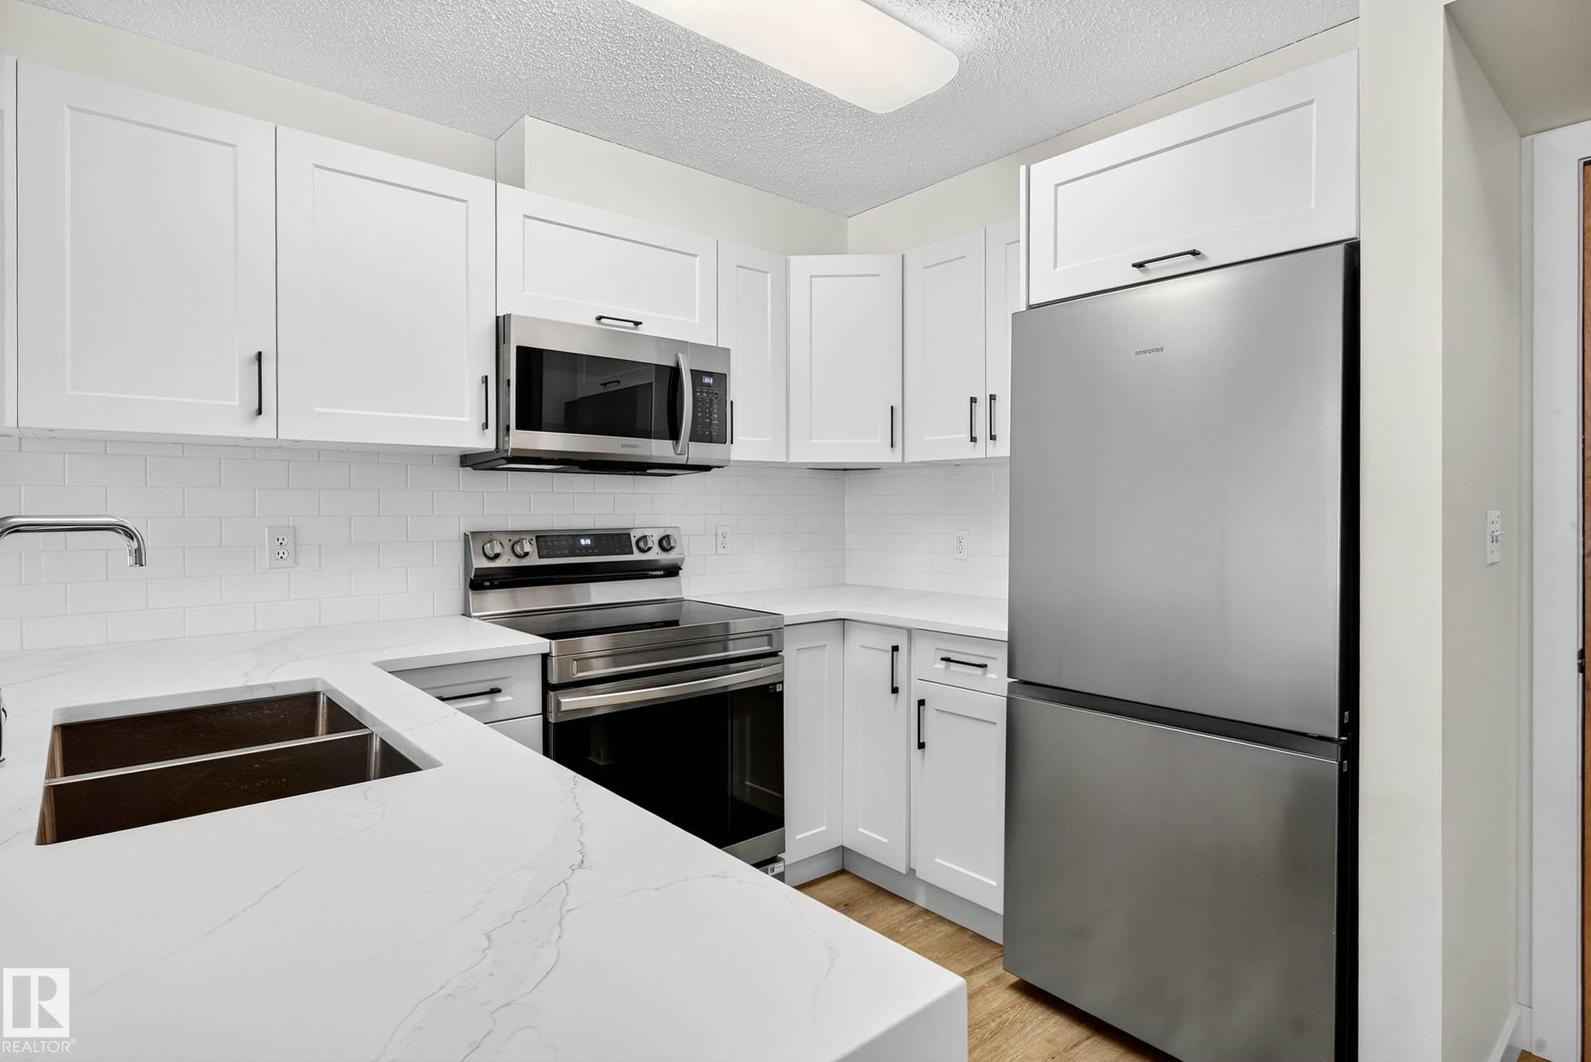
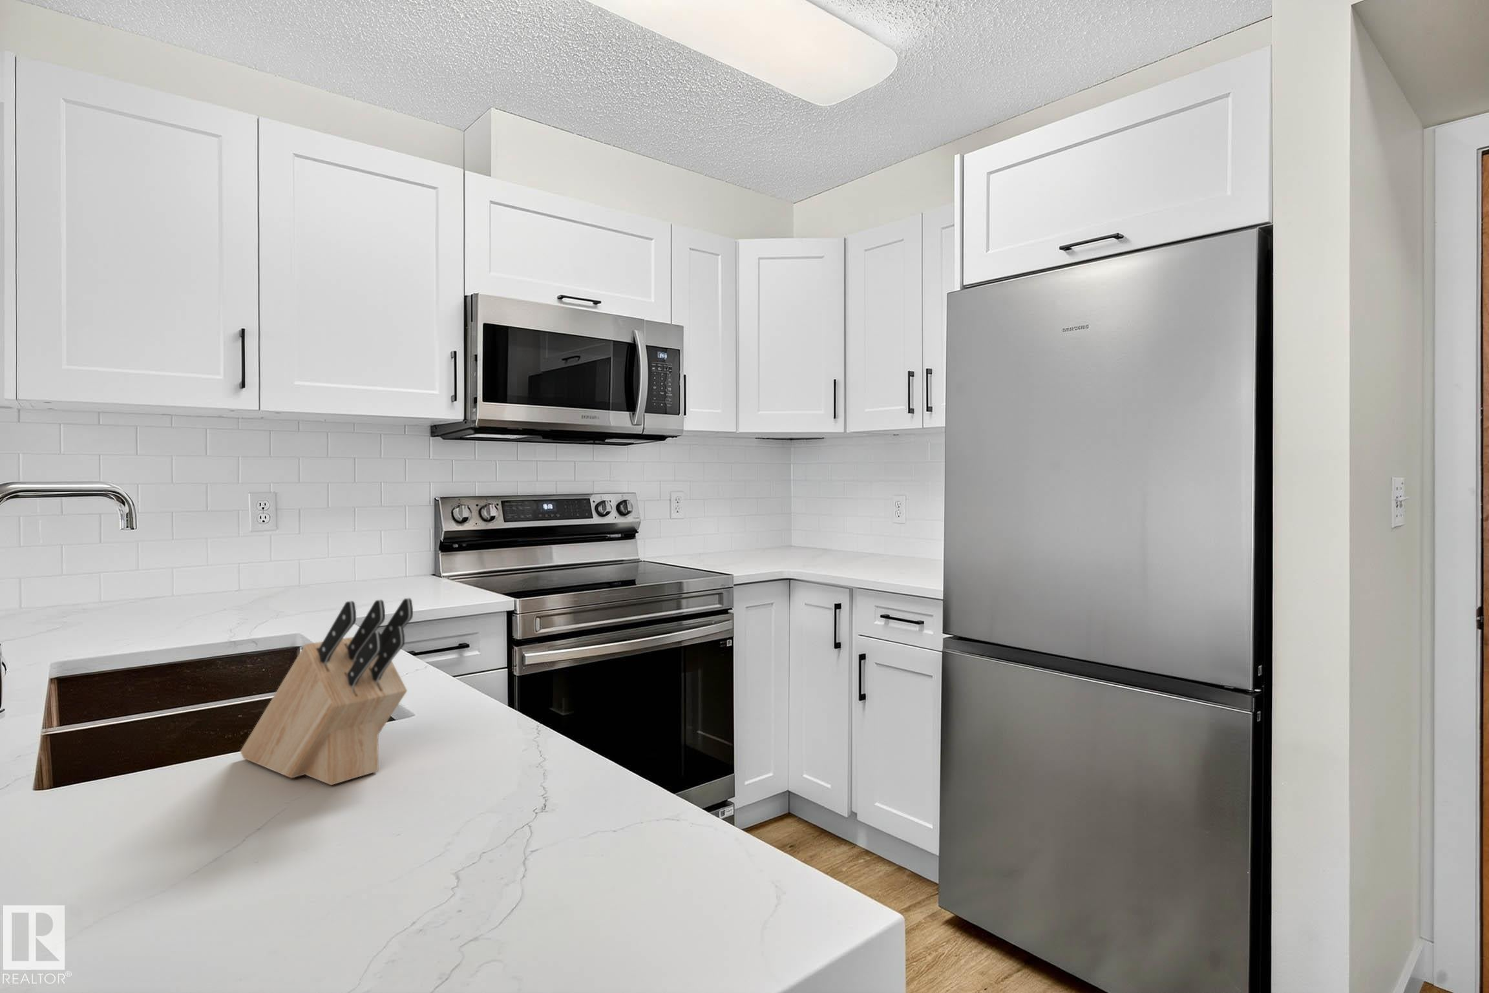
+ knife block [239,597,414,786]
